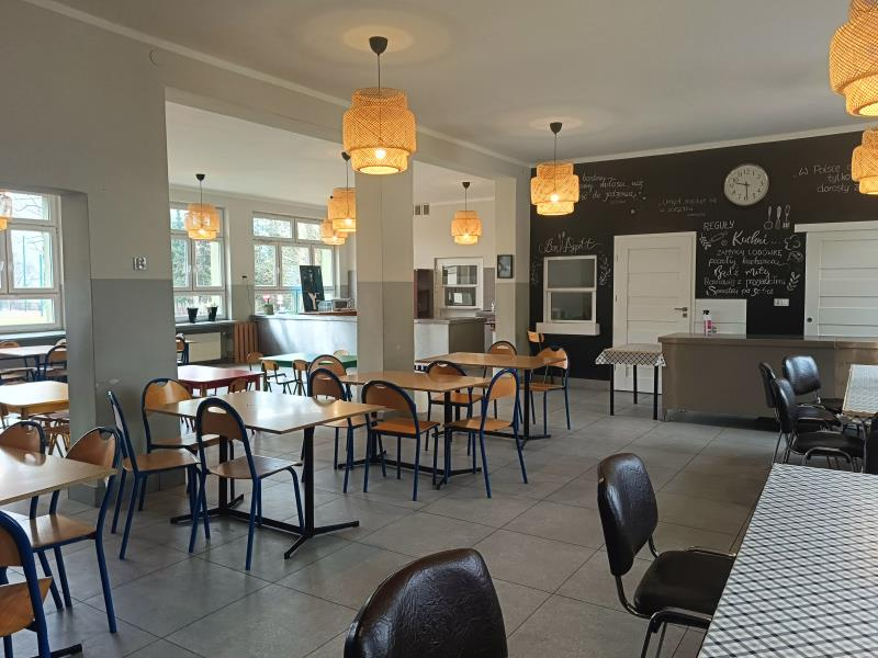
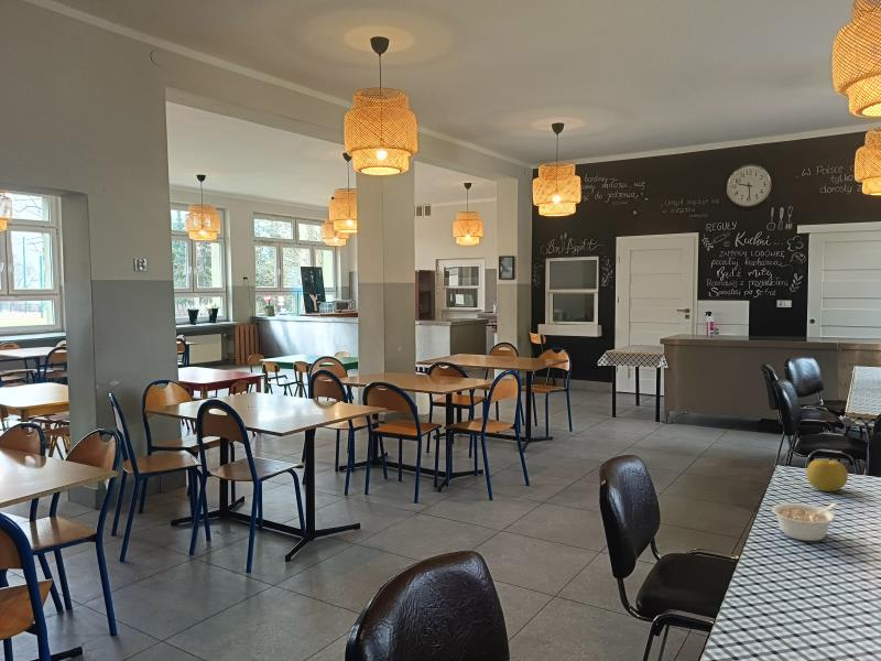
+ legume [771,502,838,542]
+ fruit [806,458,849,492]
